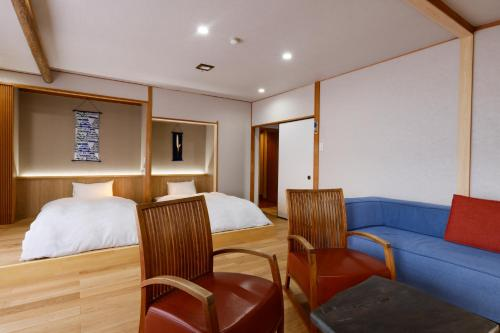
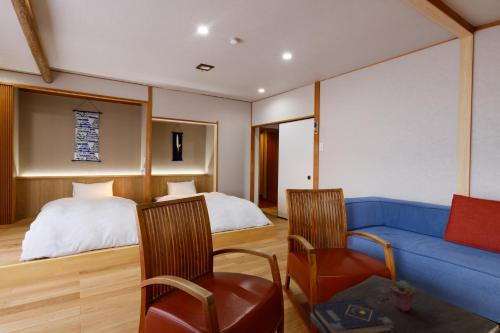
+ book [312,298,395,333]
+ potted succulent [390,279,416,312]
